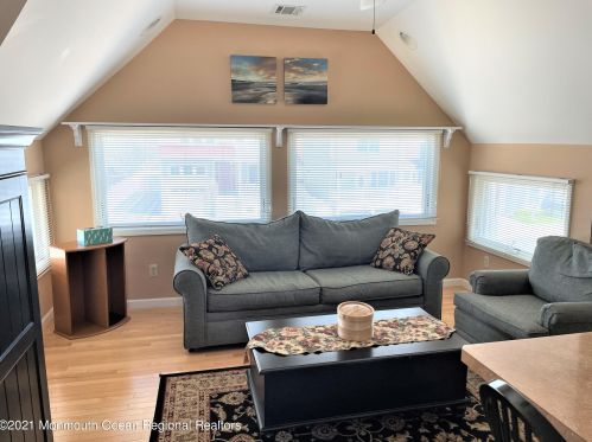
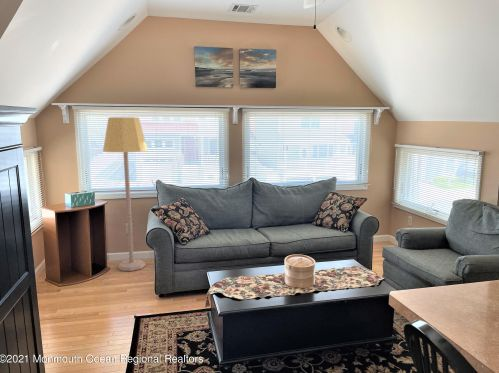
+ lamp [102,116,149,272]
